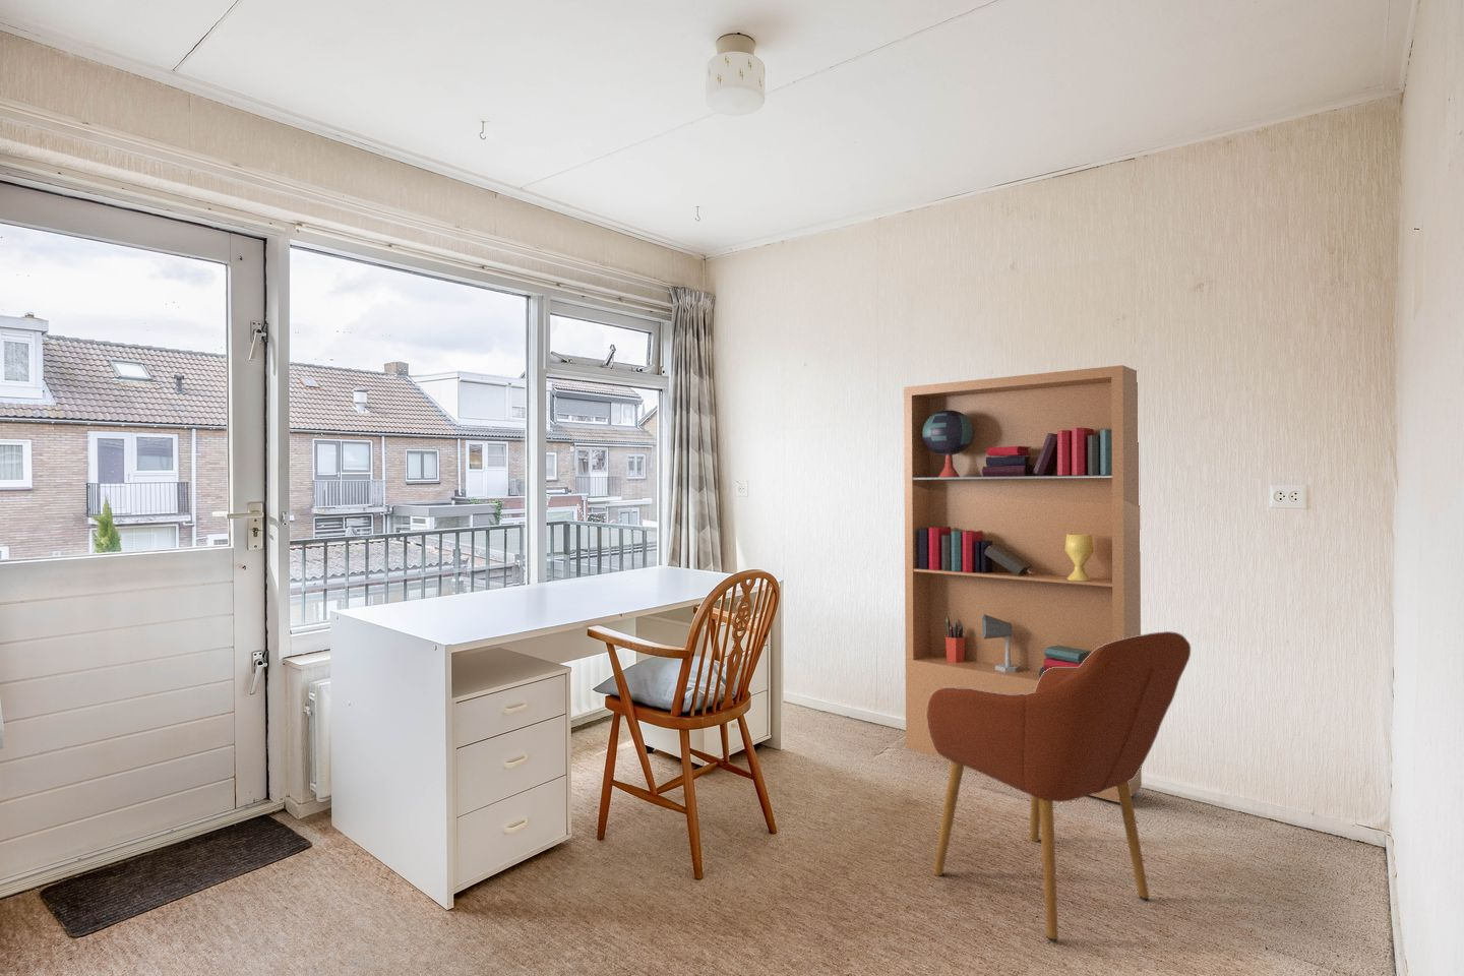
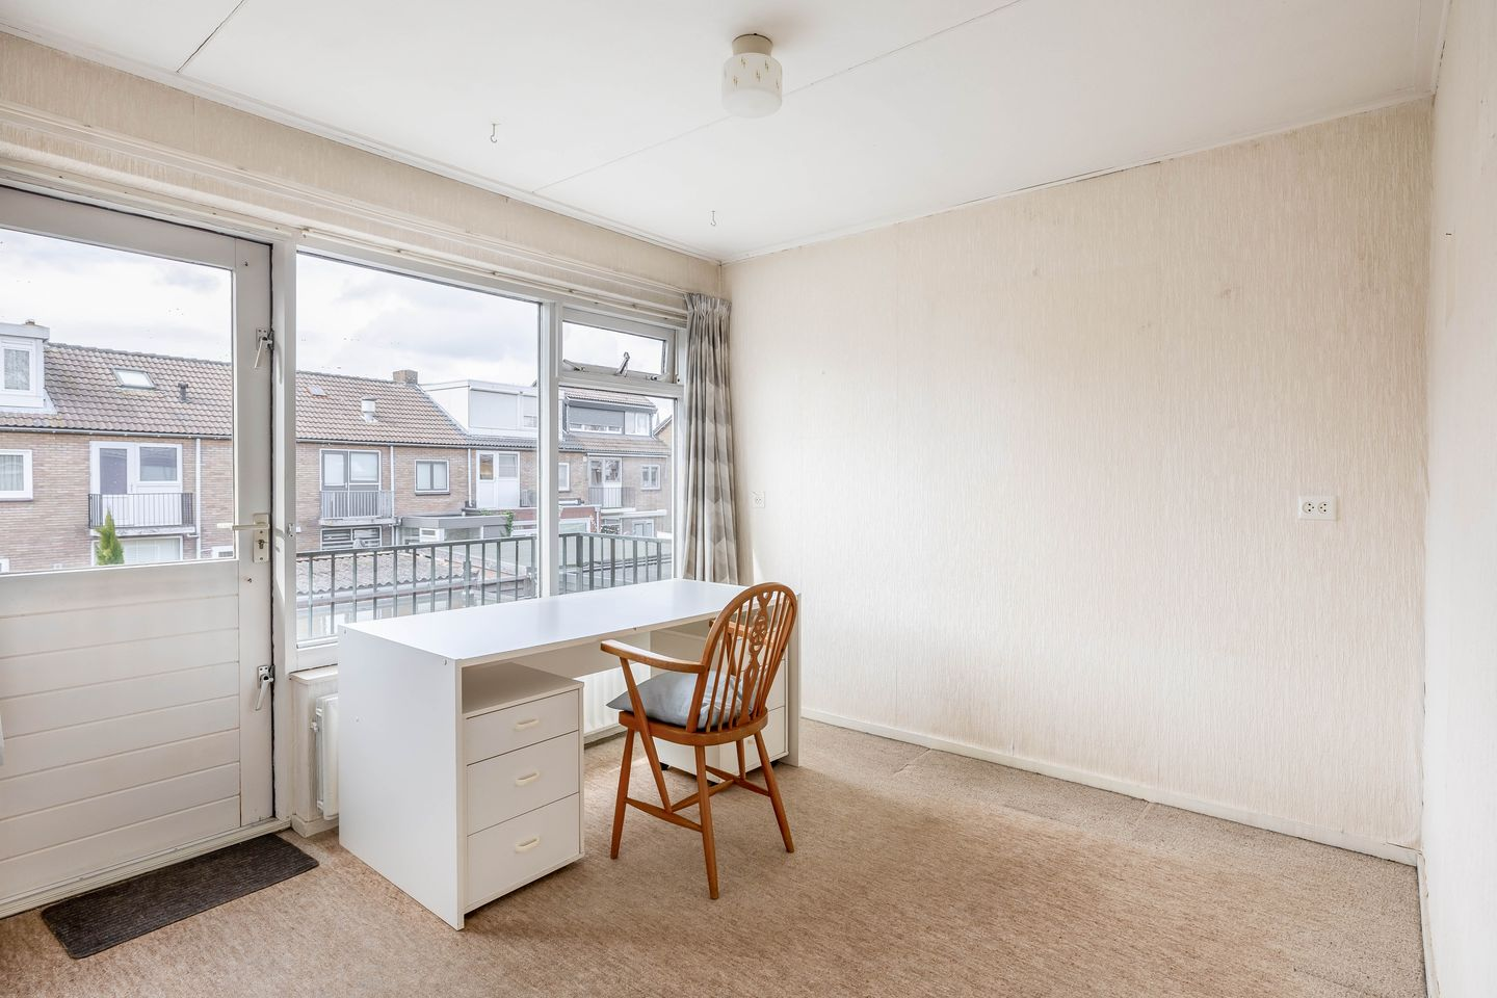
- bookcase [903,364,1143,803]
- armchair [926,631,1192,942]
